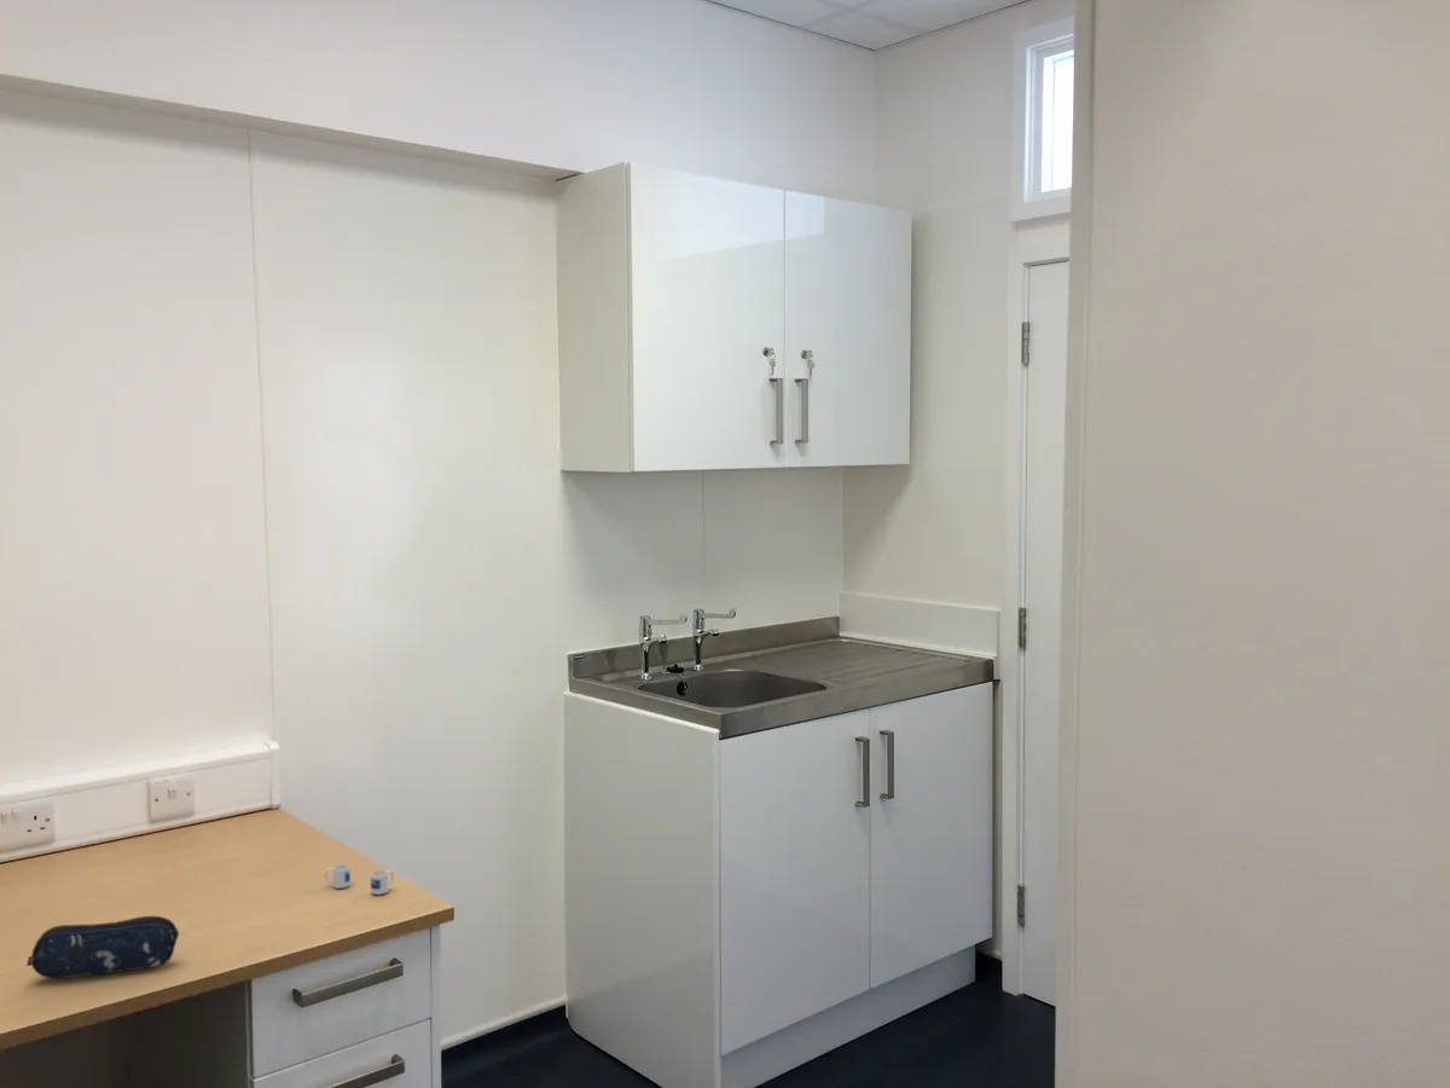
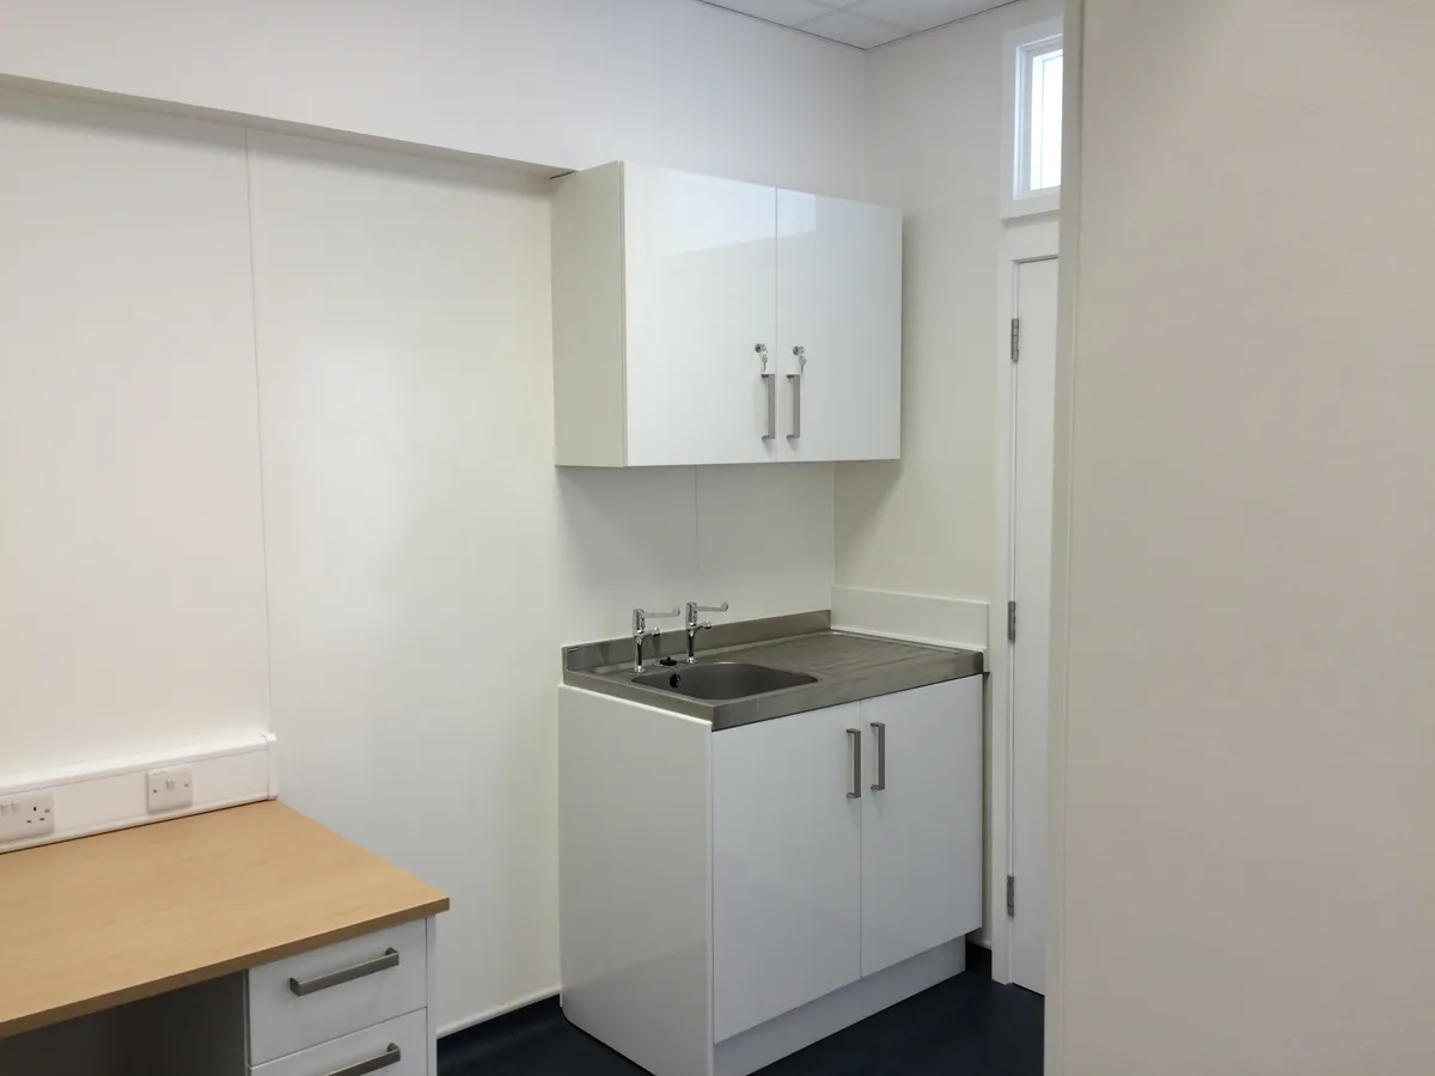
- pencil case [25,915,180,979]
- mug [324,863,395,896]
